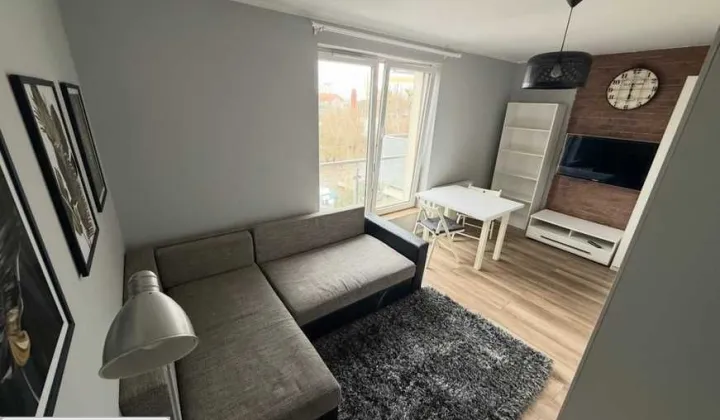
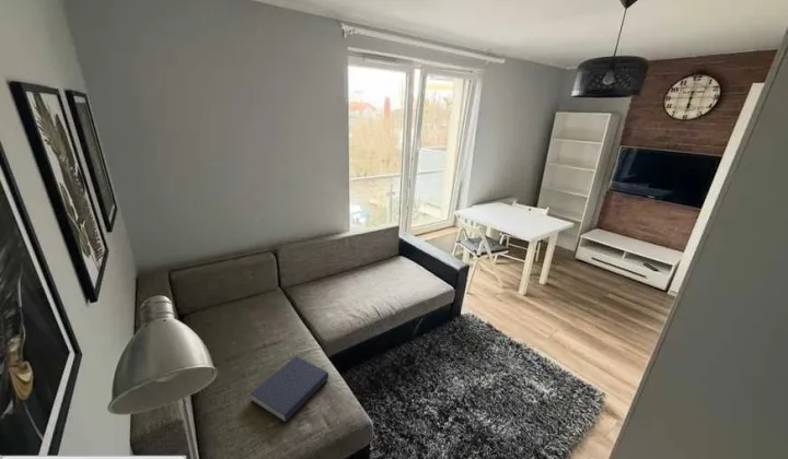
+ book [250,355,329,424]
